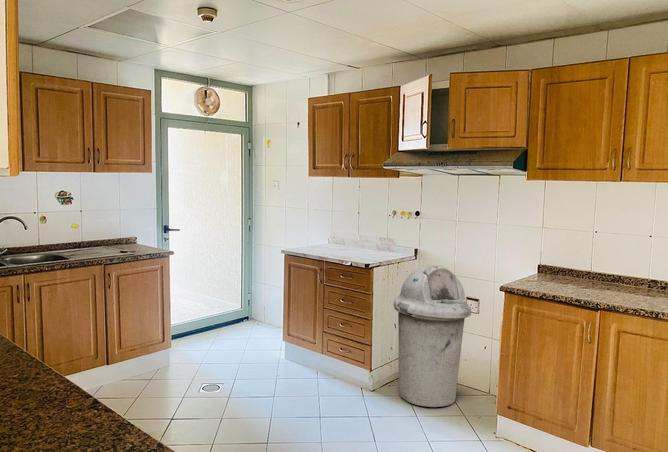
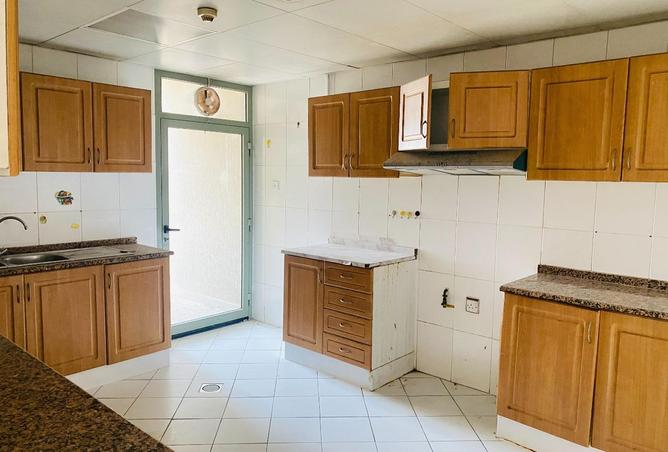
- trash can [392,264,472,408]
